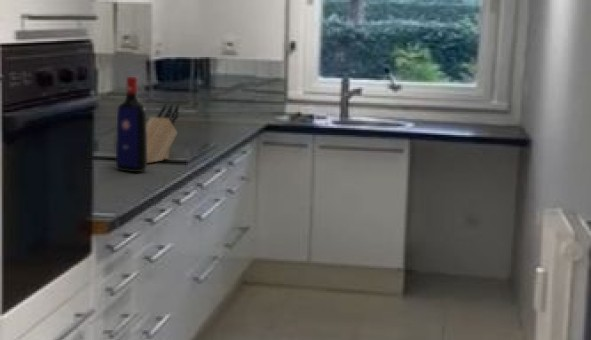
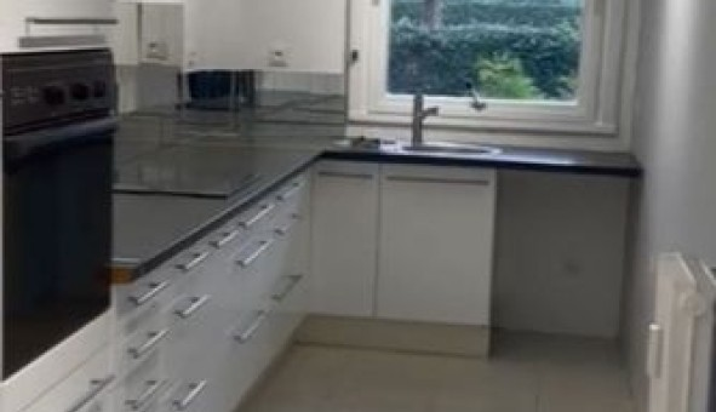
- liquor bottle [115,76,148,173]
- knife block [146,102,180,164]
